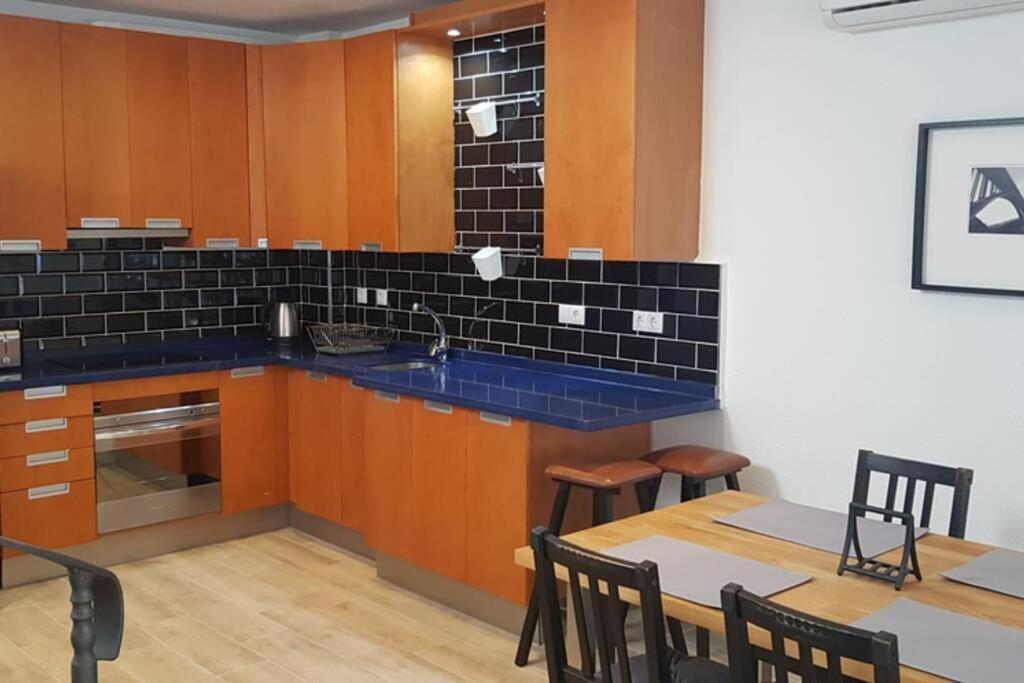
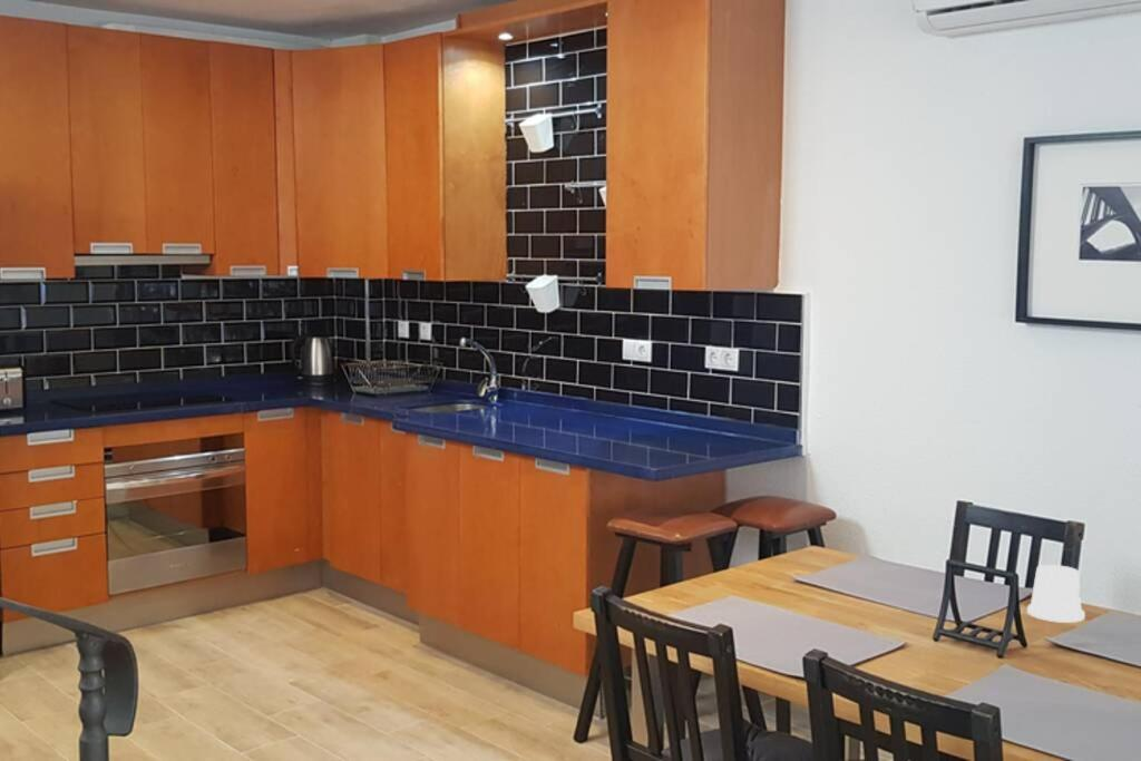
+ cup [1026,564,1086,624]
